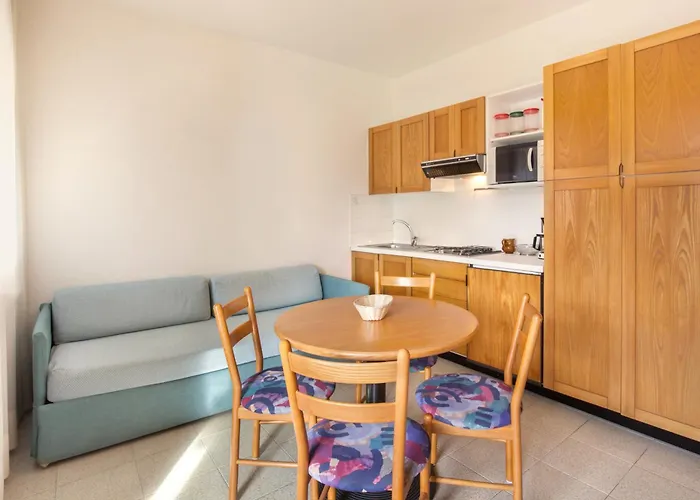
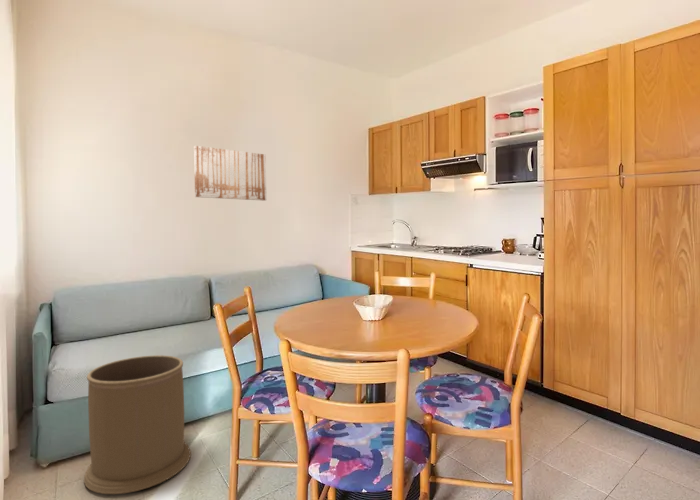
+ trash can [83,354,192,495]
+ wall art [193,145,267,202]
